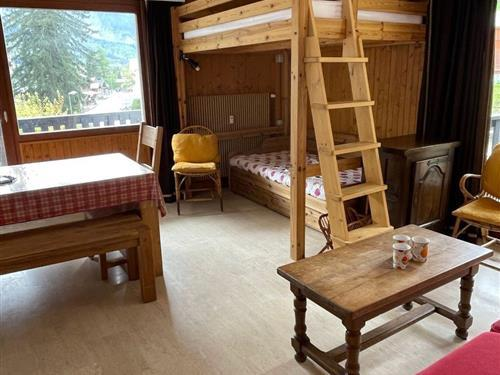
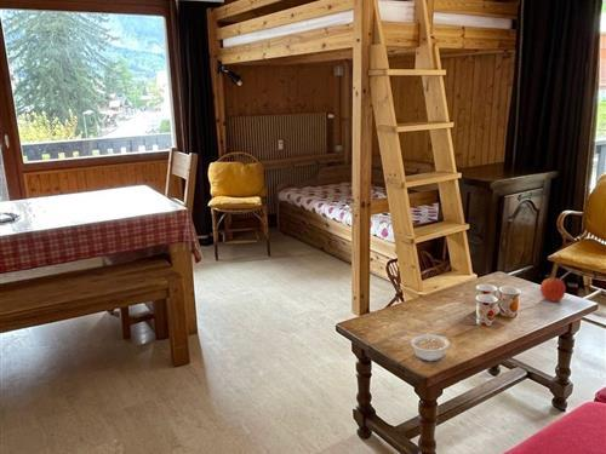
+ legume [401,333,451,362]
+ apple [539,277,567,303]
